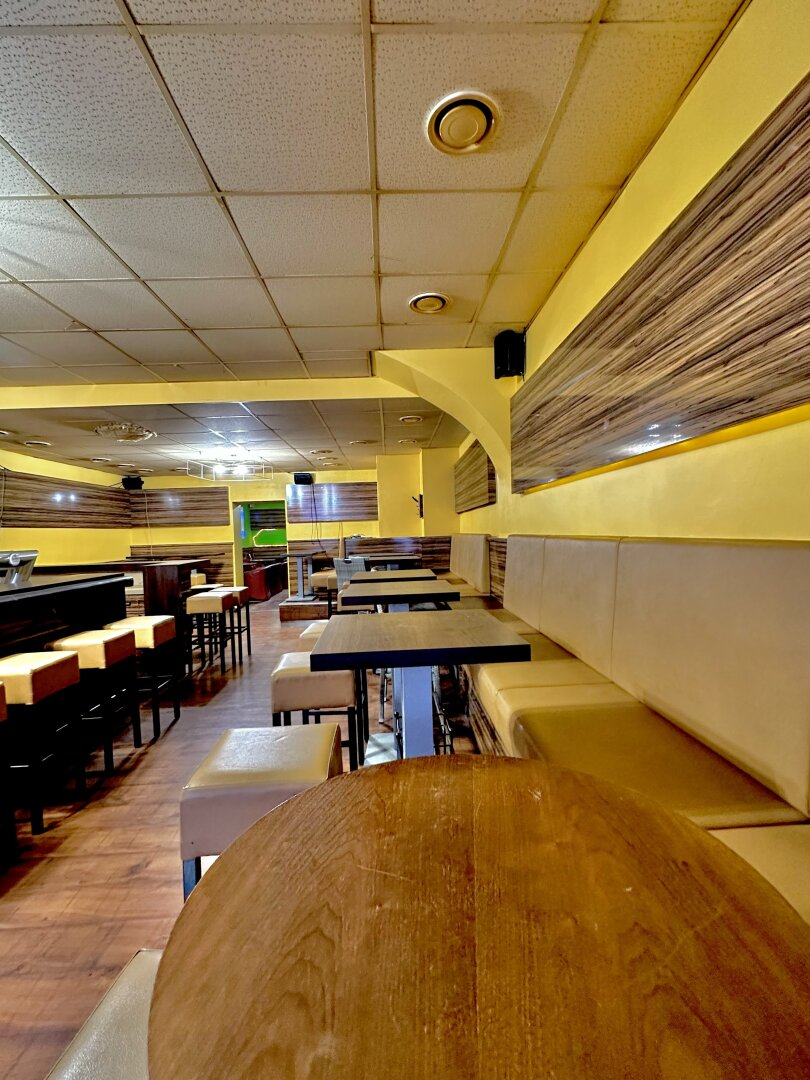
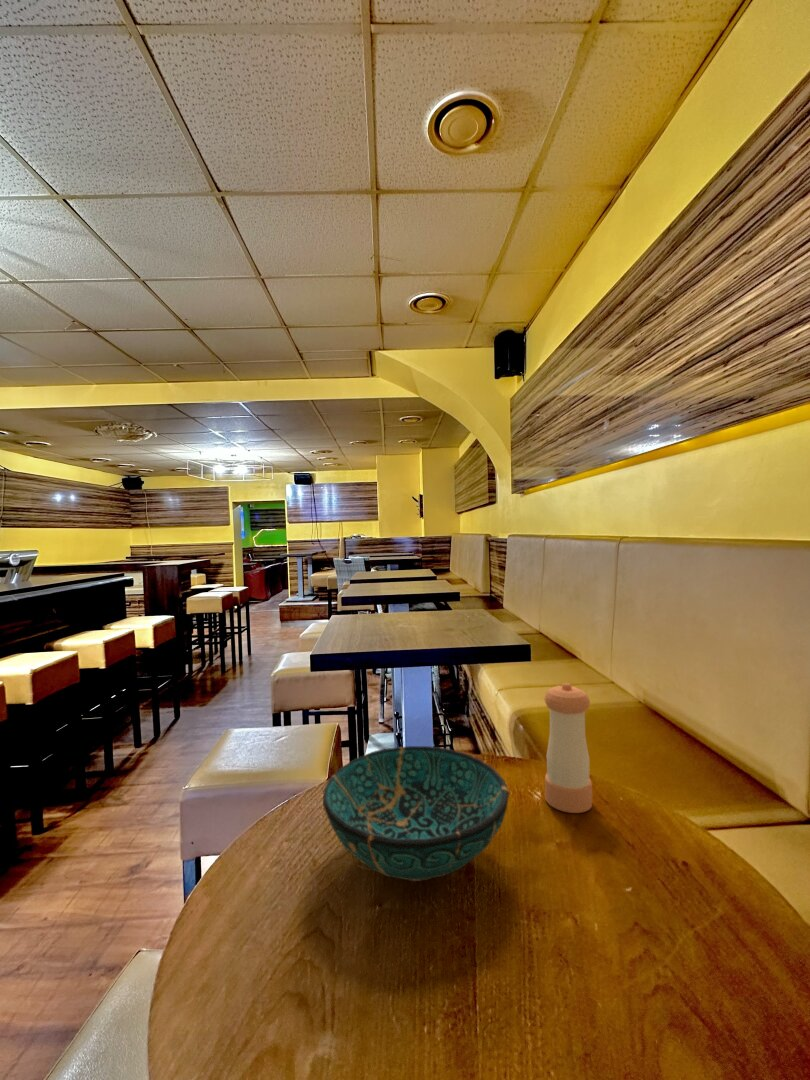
+ pepper shaker [543,682,593,814]
+ decorative bowl [322,745,510,882]
